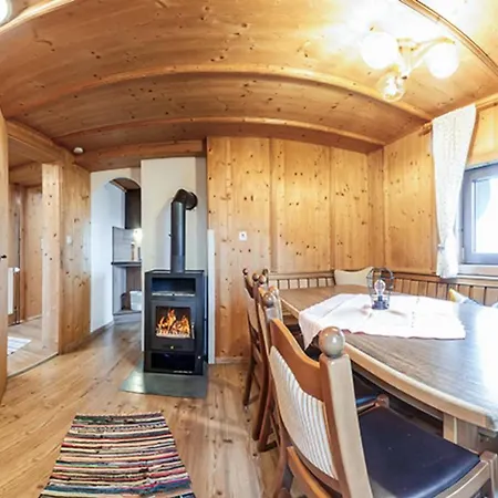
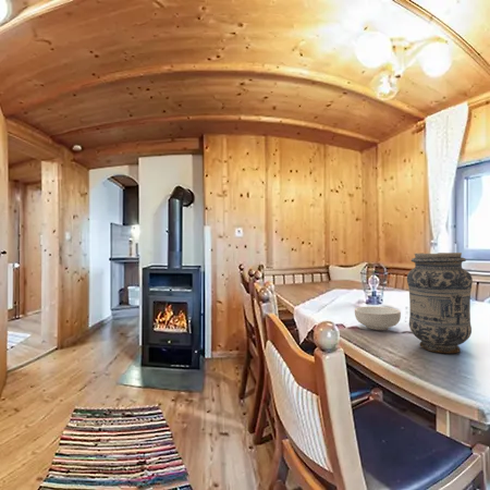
+ vase [406,252,474,355]
+ cereal bowl [354,305,402,331]
